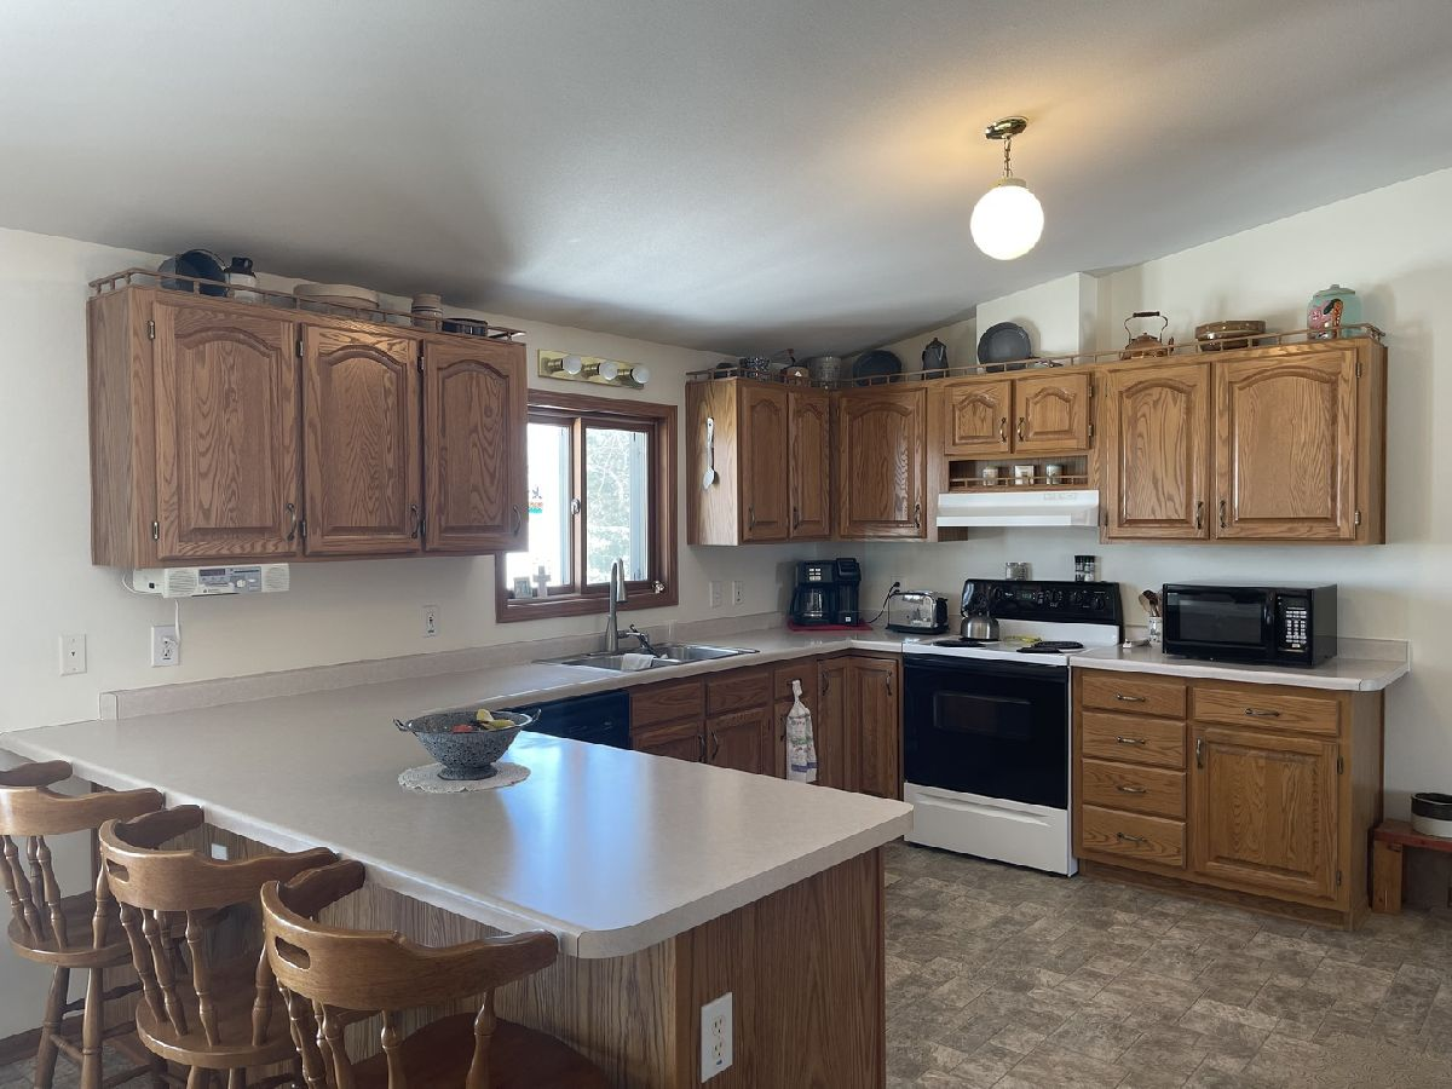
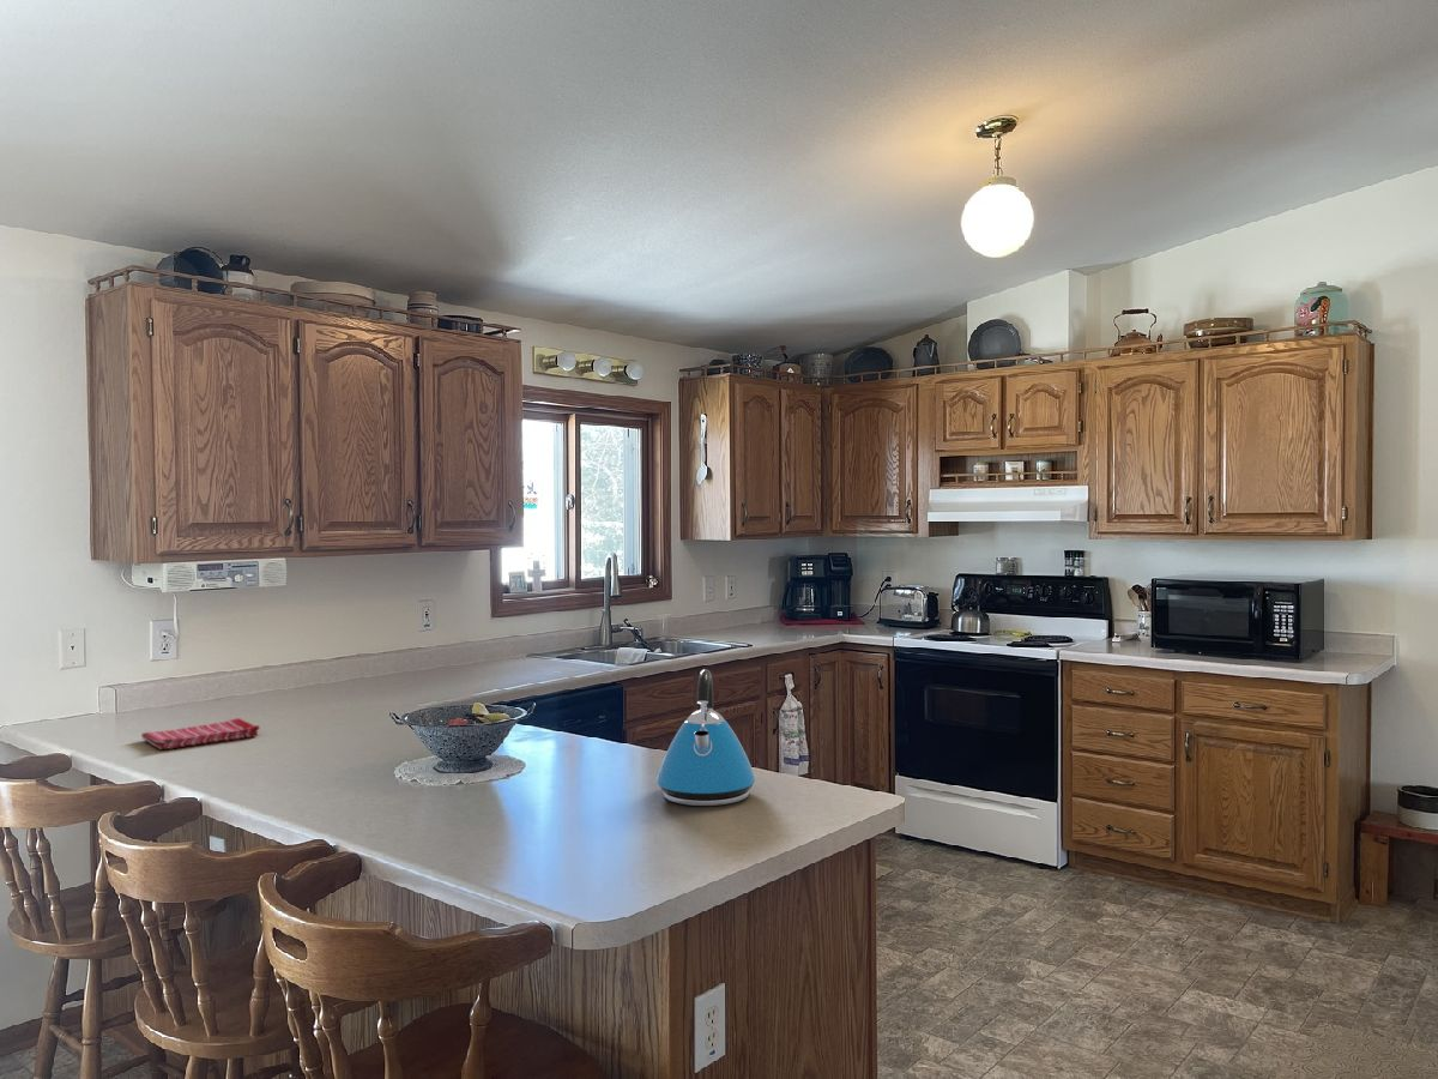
+ dish towel [140,717,261,751]
+ kettle [655,668,756,807]
